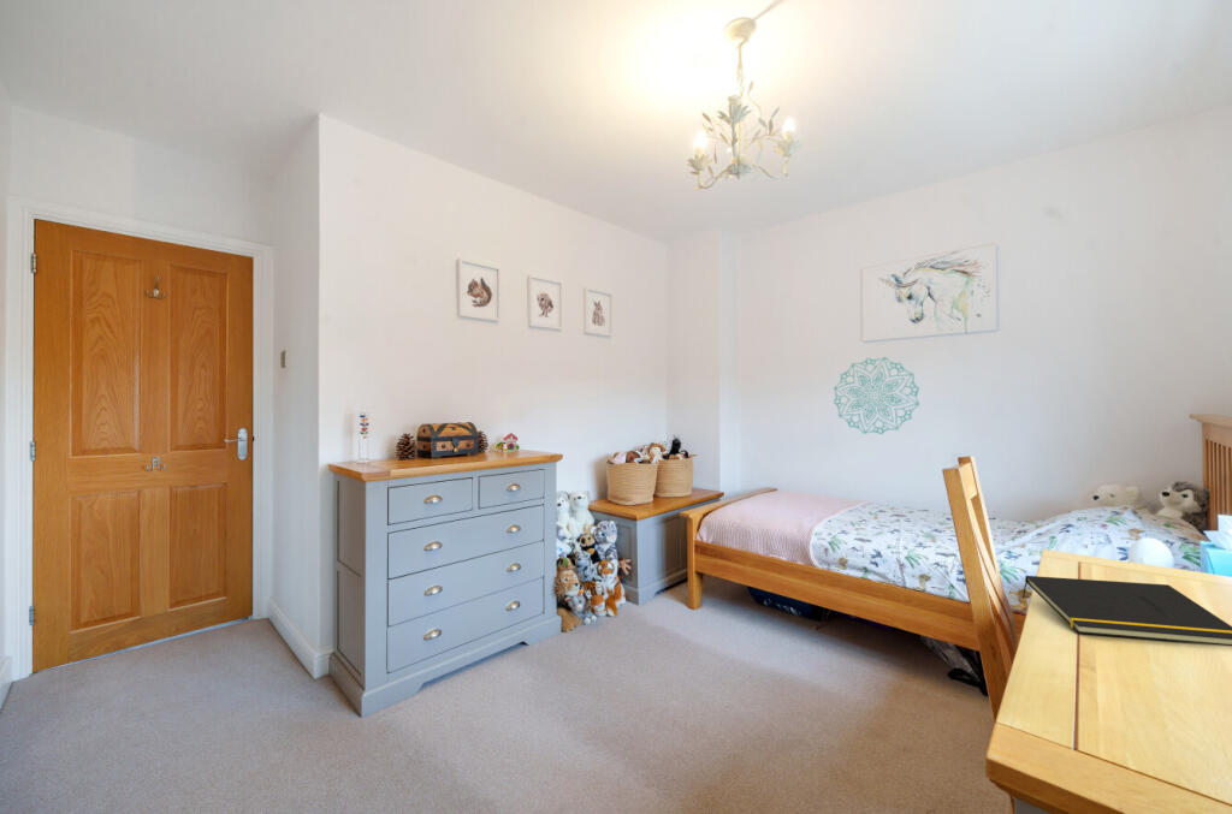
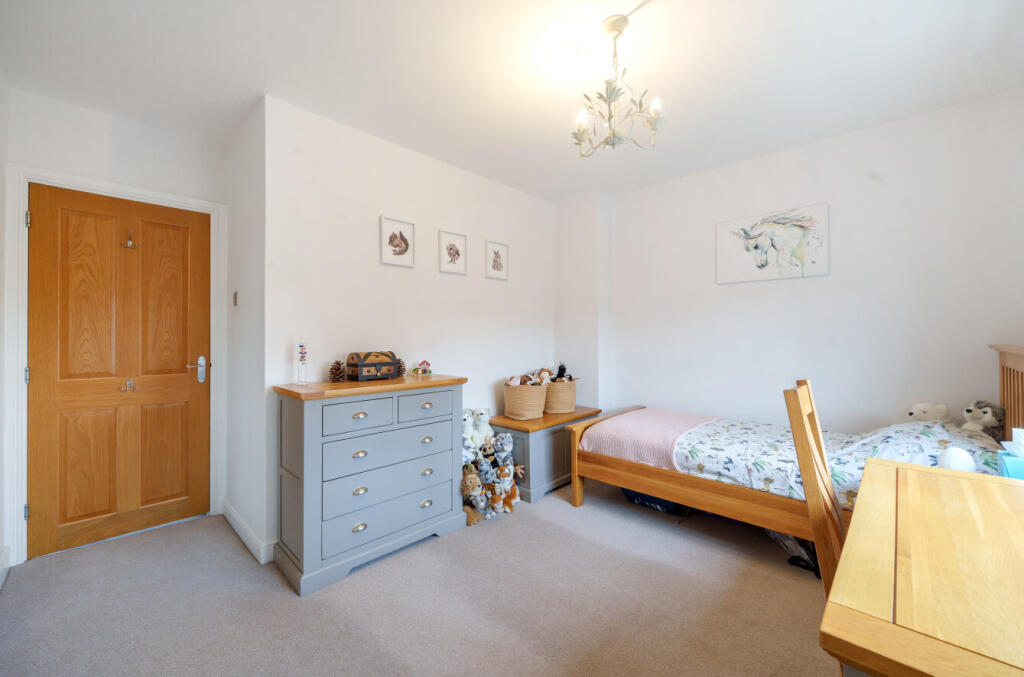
- notepad [1021,575,1232,647]
- wall decoration [833,356,920,435]
